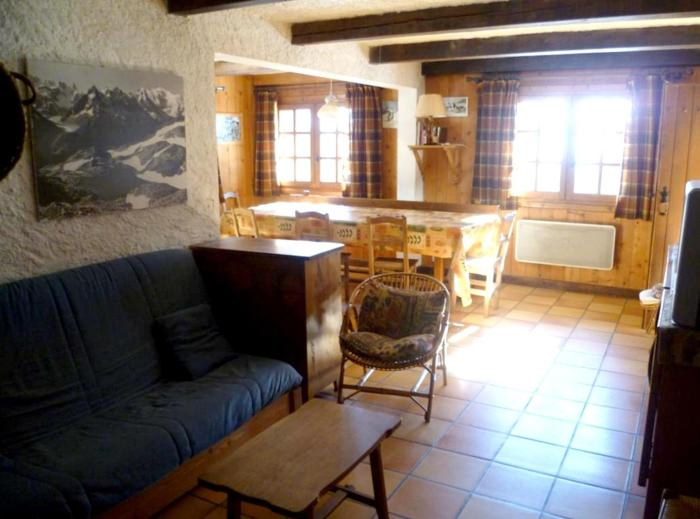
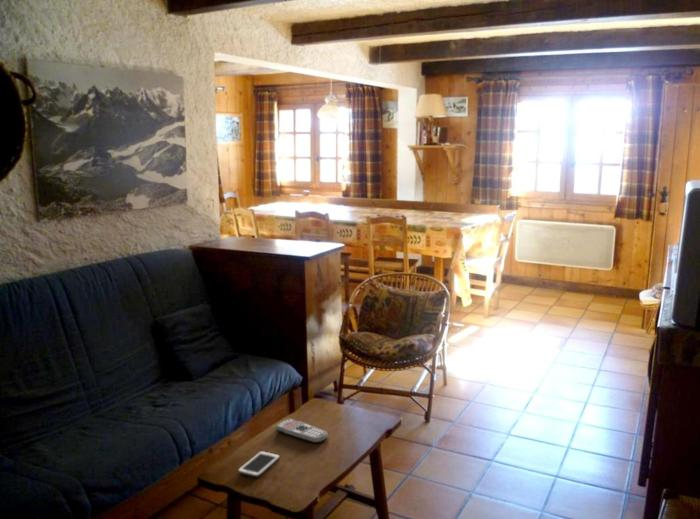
+ cell phone [237,450,281,478]
+ remote control [275,418,329,444]
